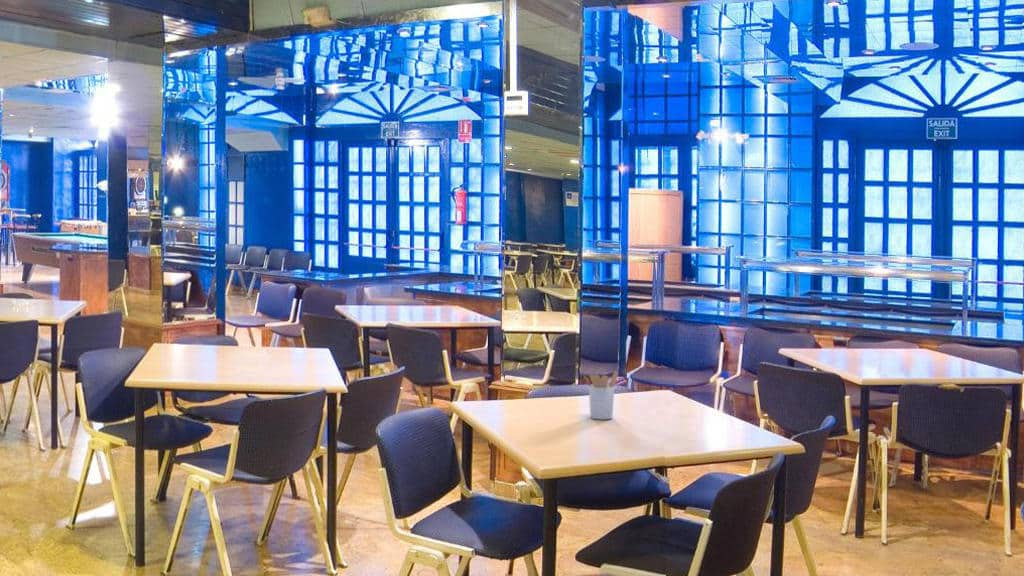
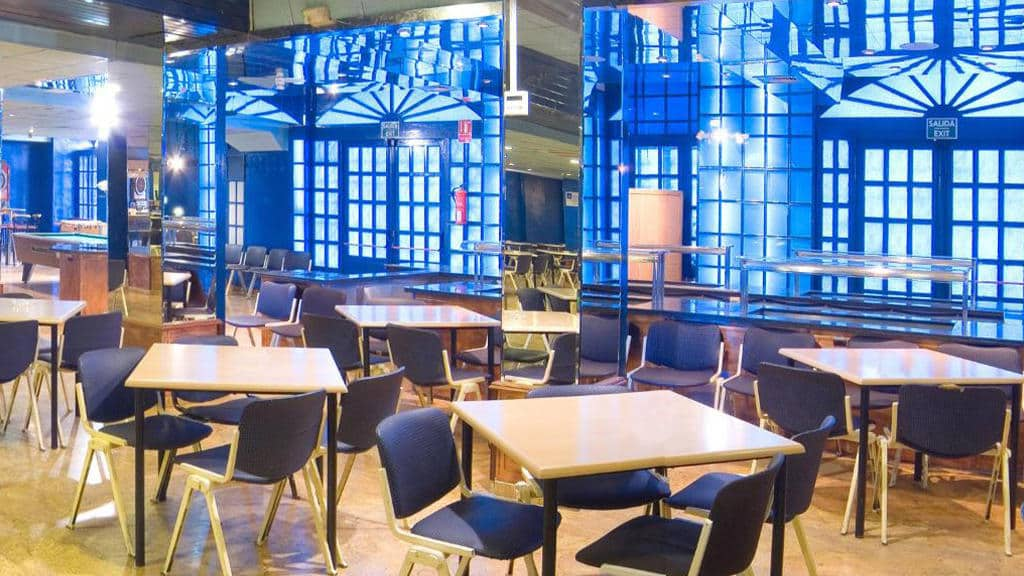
- utensil holder [583,370,619,420]
